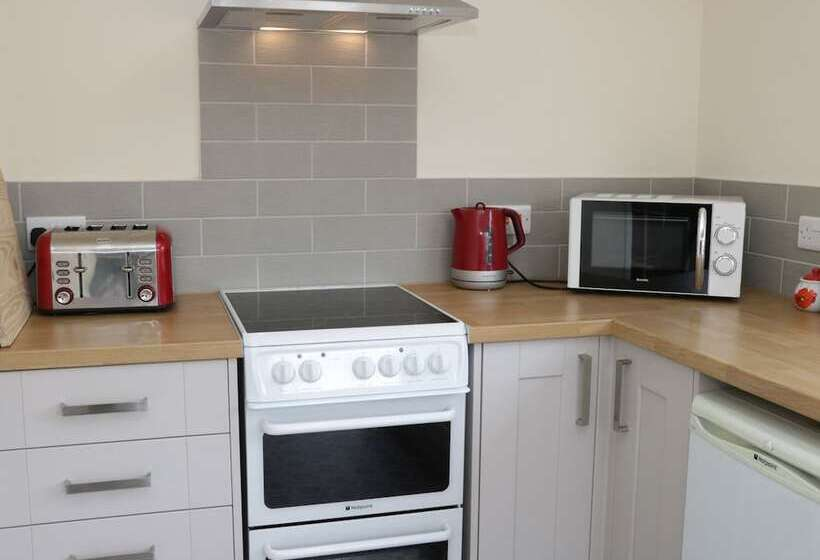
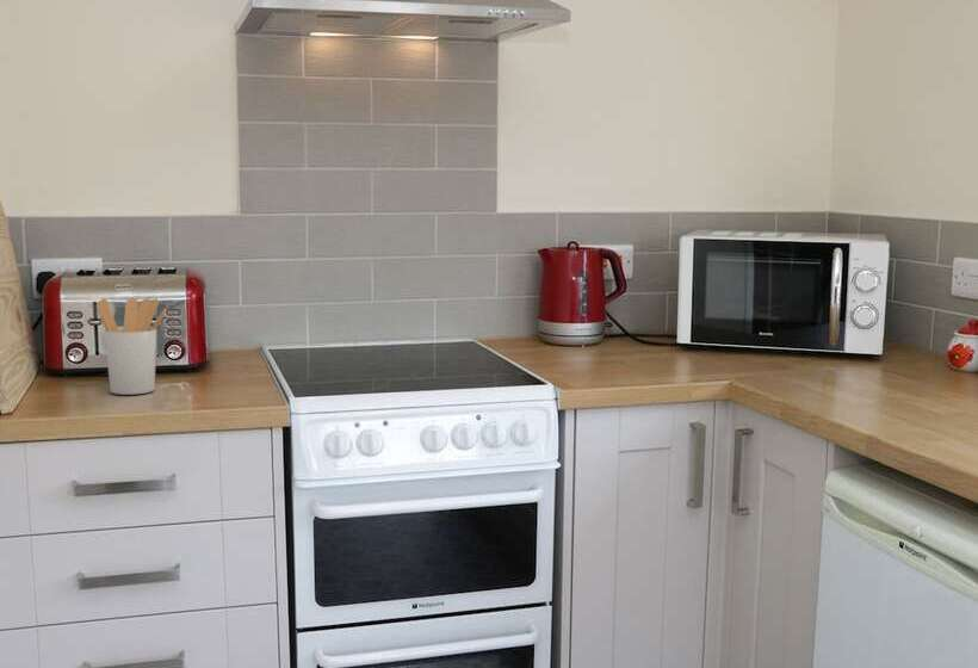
+ utensil holder [95,297,167,396]
